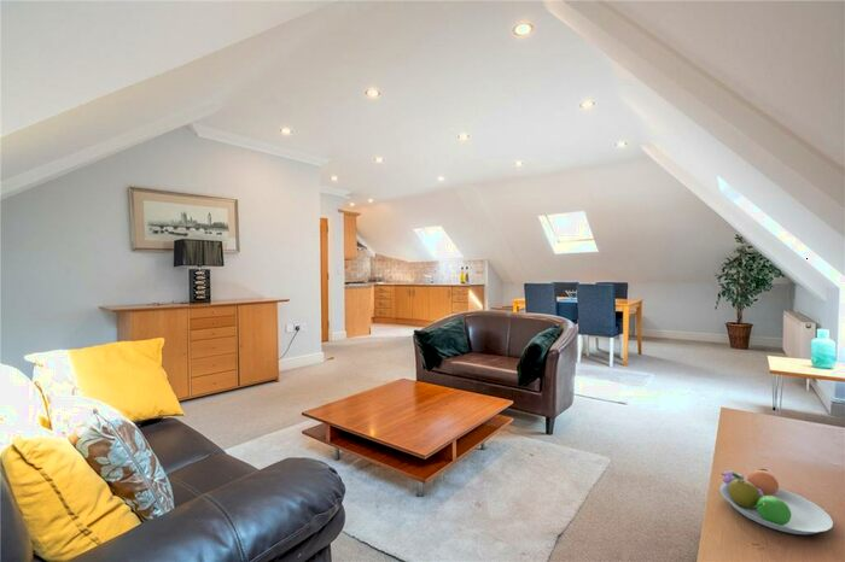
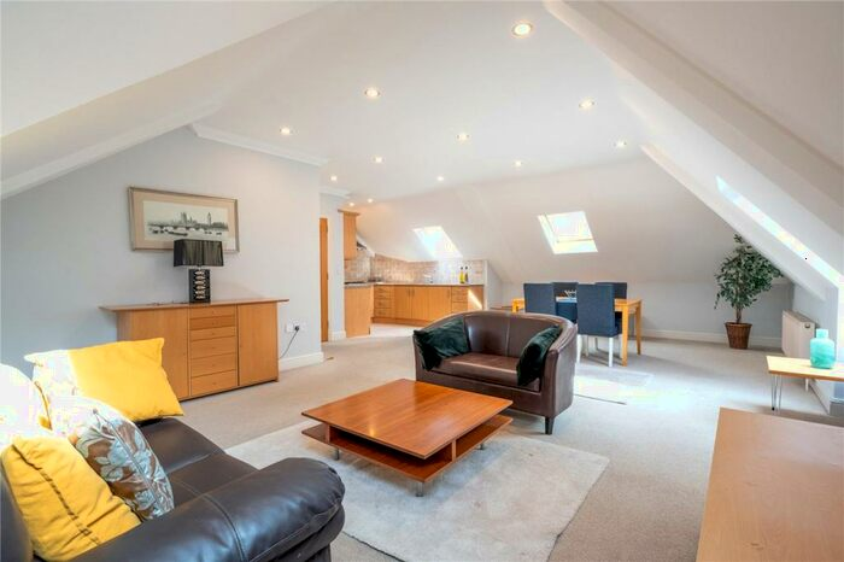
- fruit bowl [718,468,834,535]
